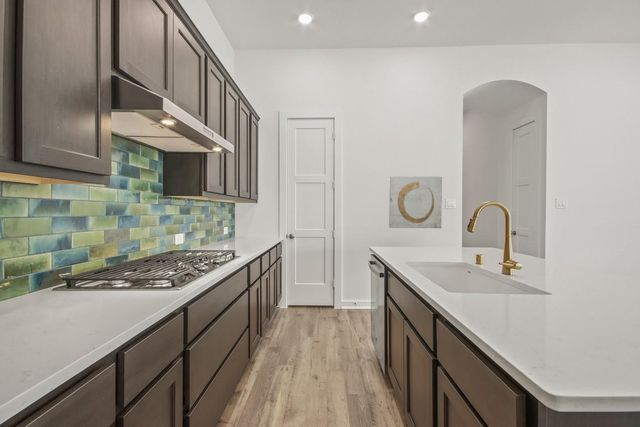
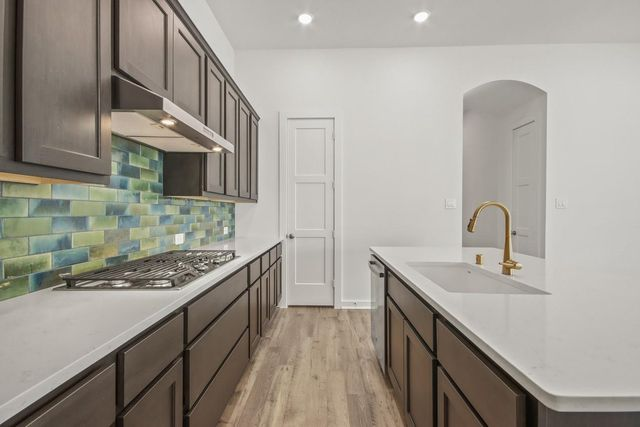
- wall art [388,175,443,229]
